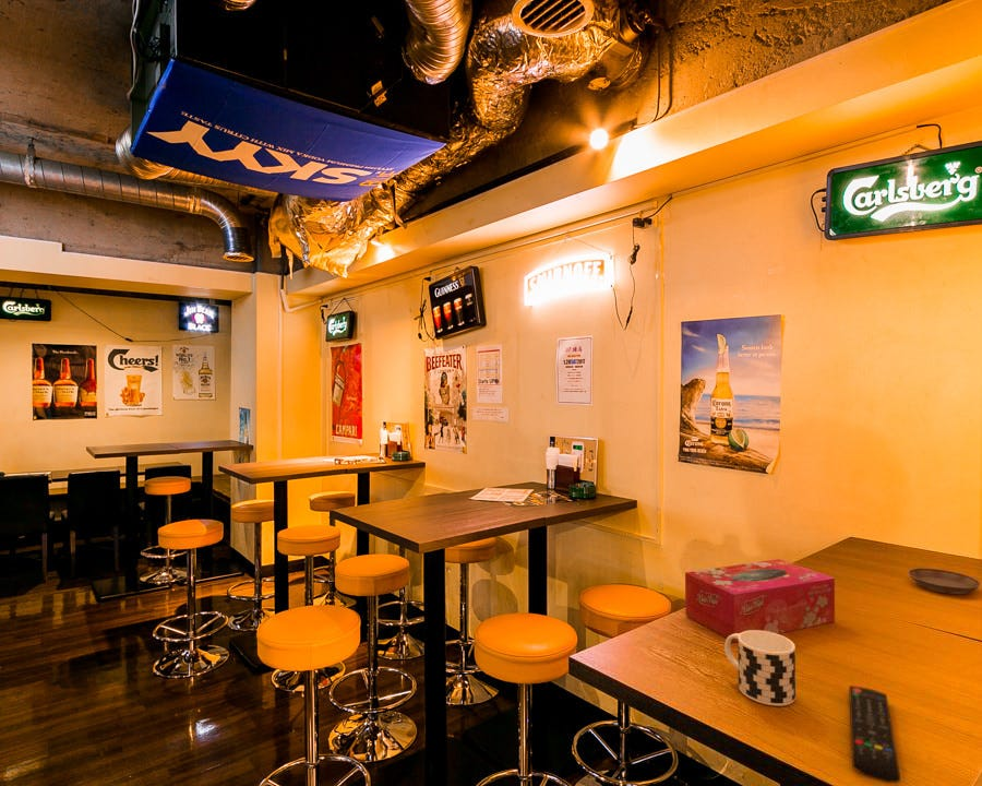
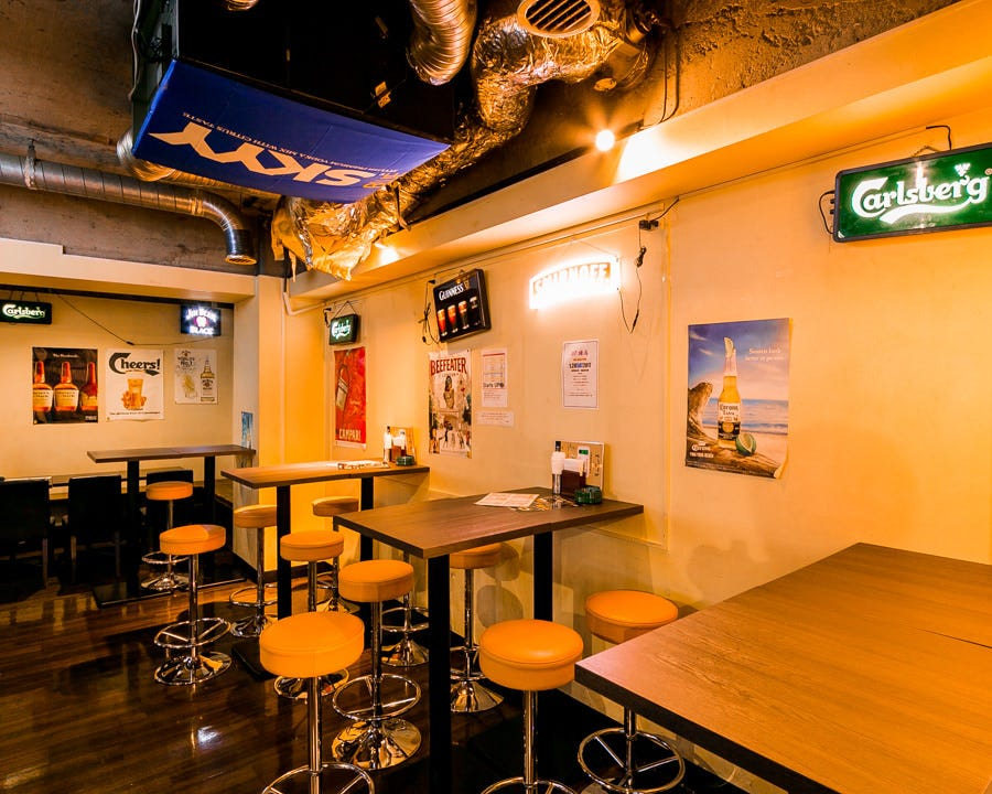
- saucer [908,568,981,595]
- cup [723,630,797,707]
- remote control [848,684,901,784]
- tissue box [684,558,836,643]
